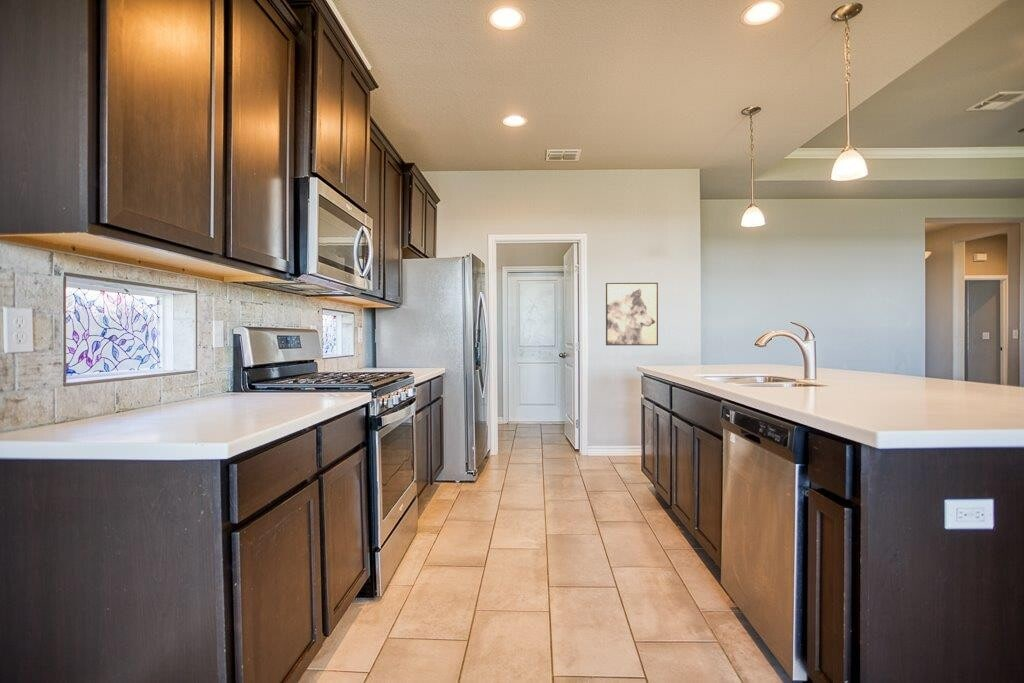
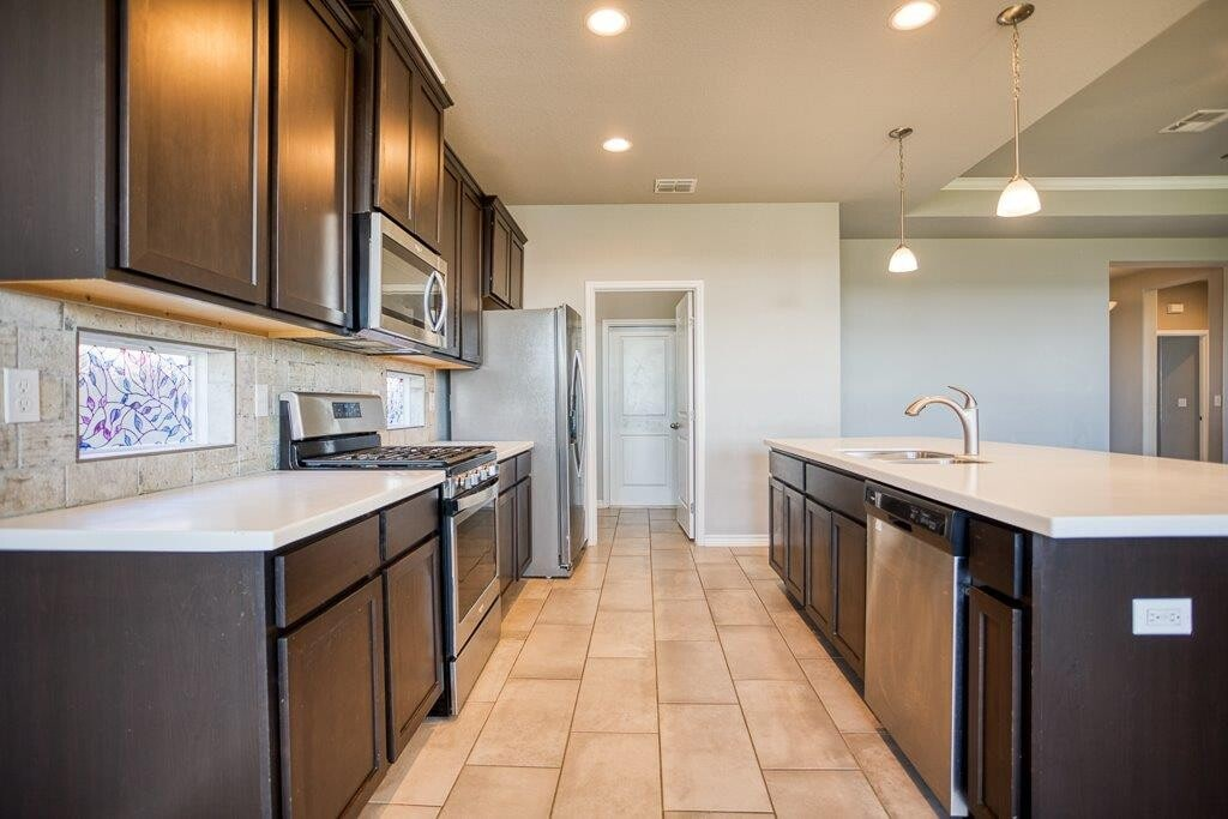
- wall art [605,282,659,346]
